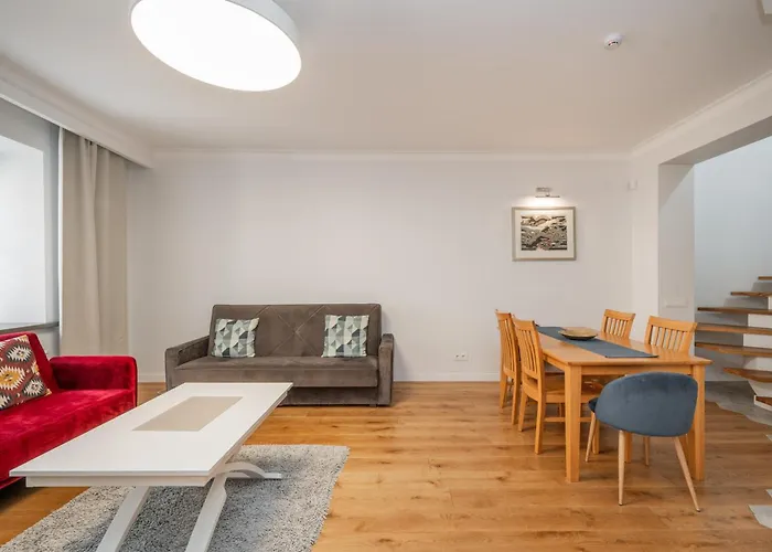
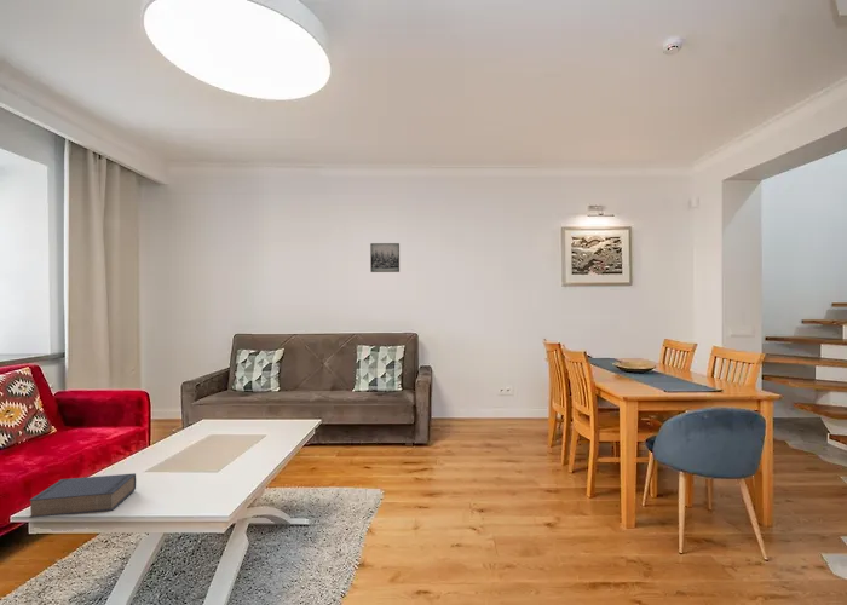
+ book [28,472,137,519]
+ wall art [369,242,401,273]
